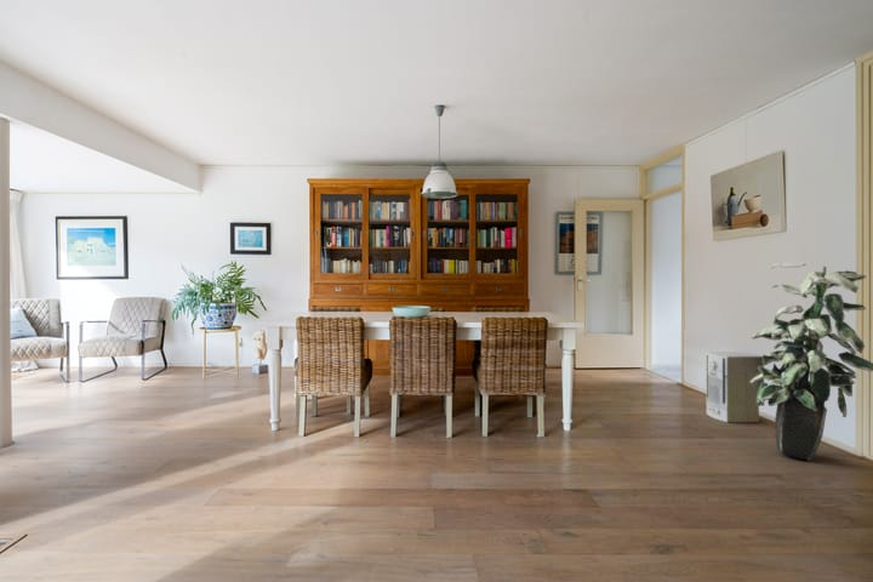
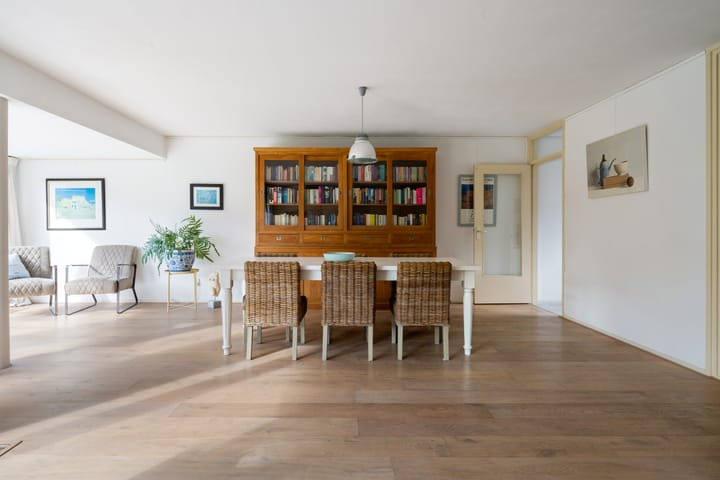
- indoor plant [751,261,873,462]
- air purifier [704,350,765,423]
